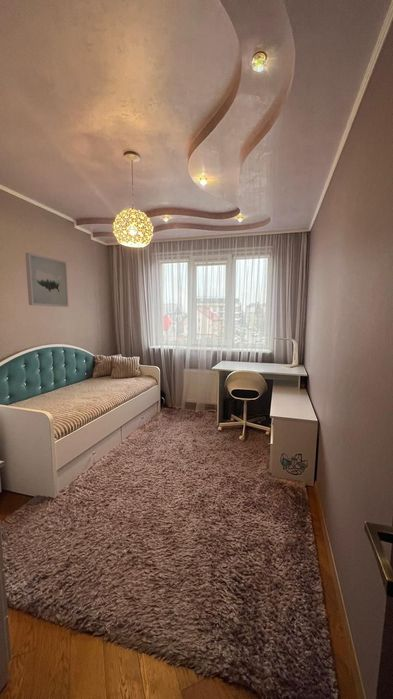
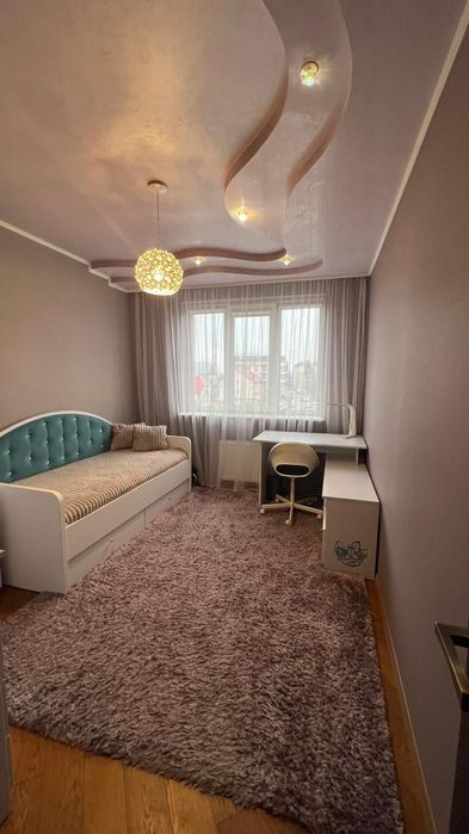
- wall art [24,252,69,308]
